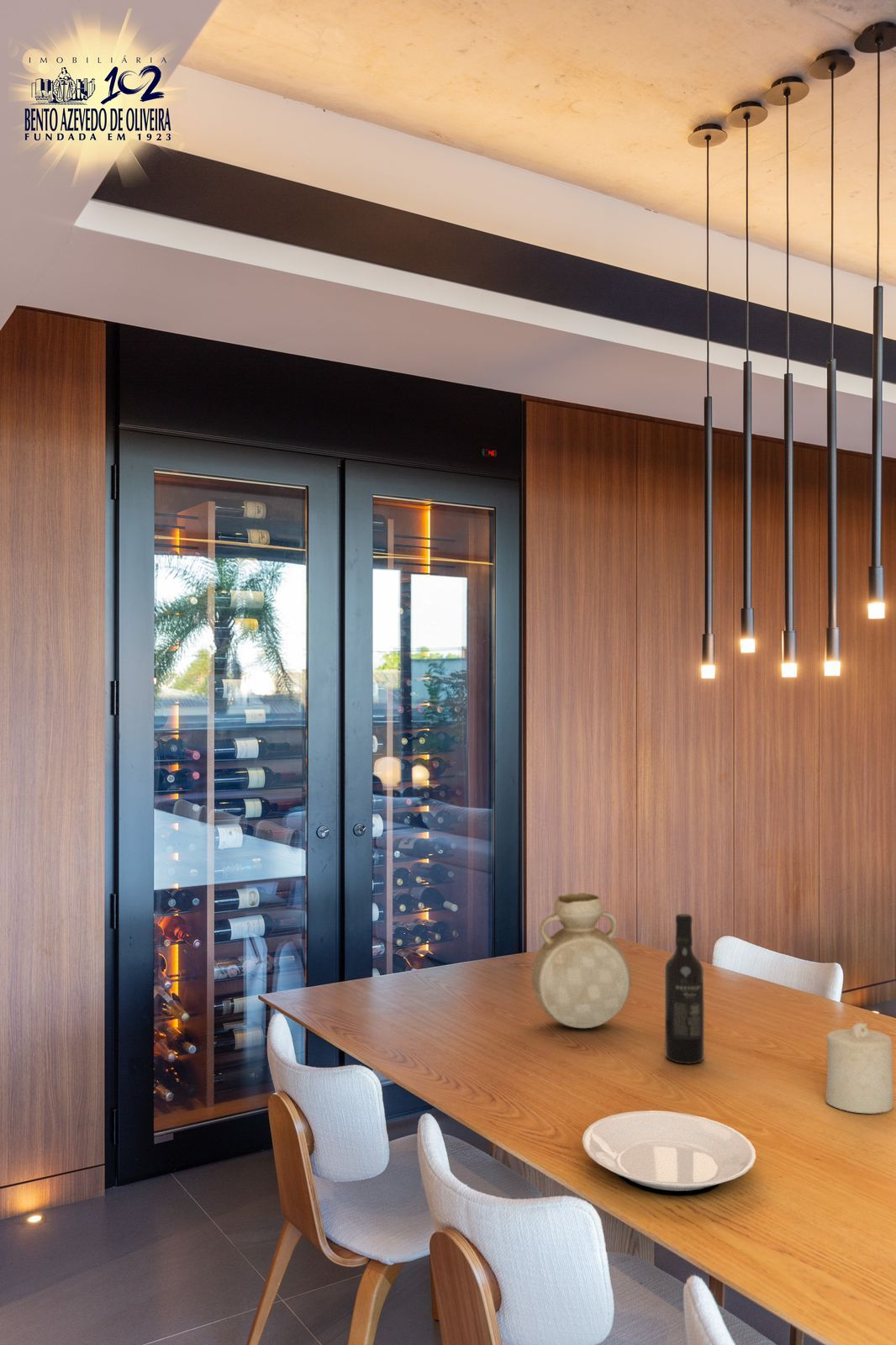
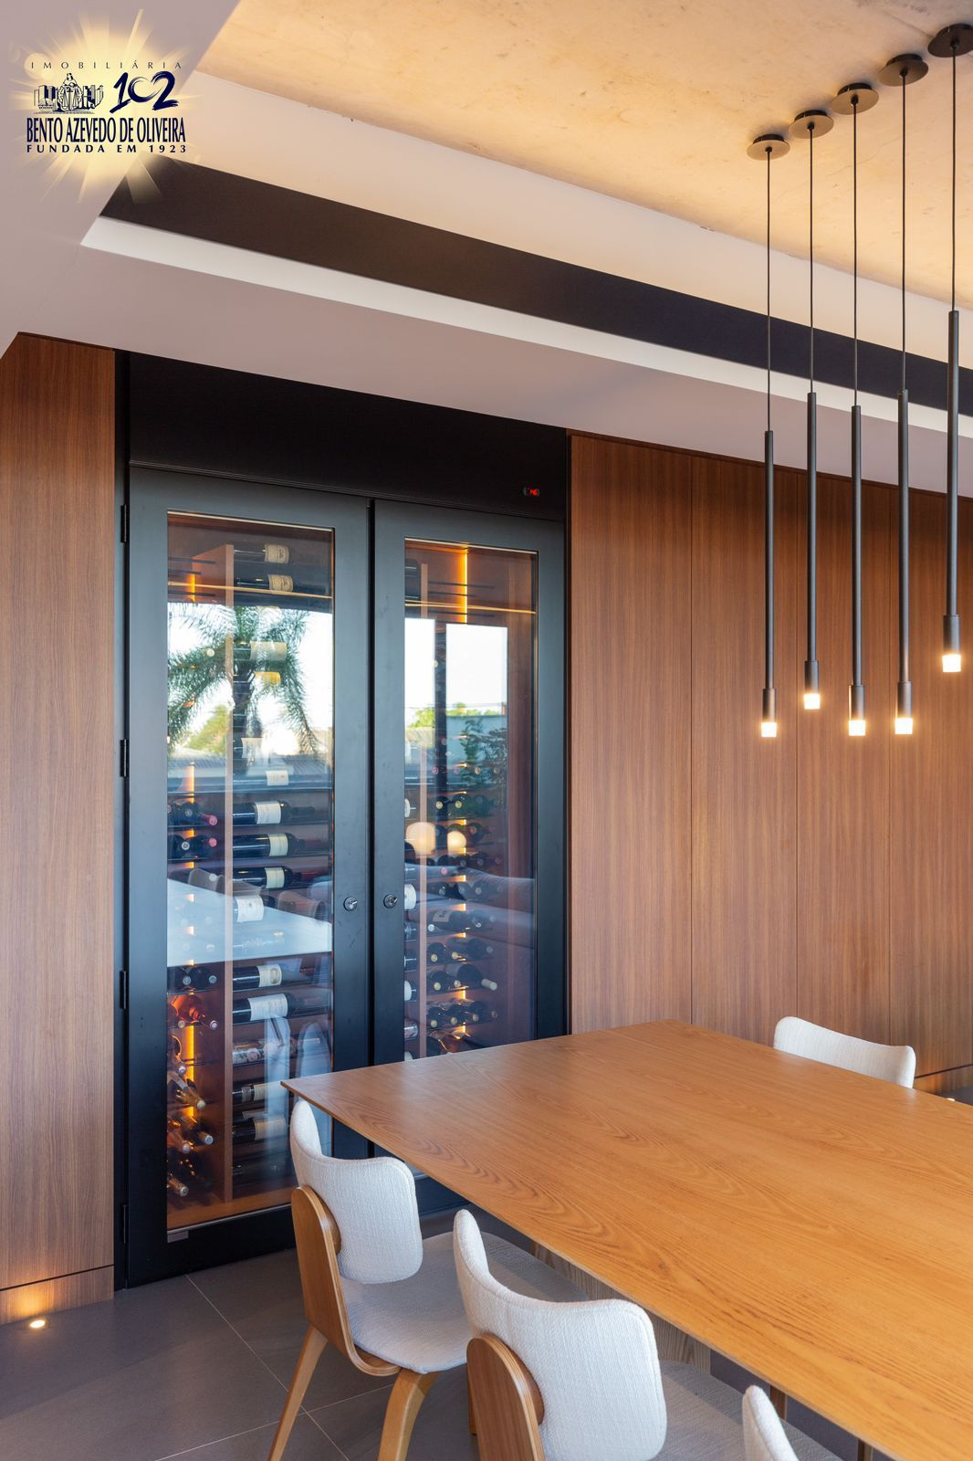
- candle [825,1022,894,1114]
- wine bottle [664,913,705,1064]
- vase [530,892,632,1029]
- plate [582,1110,756,1196]
